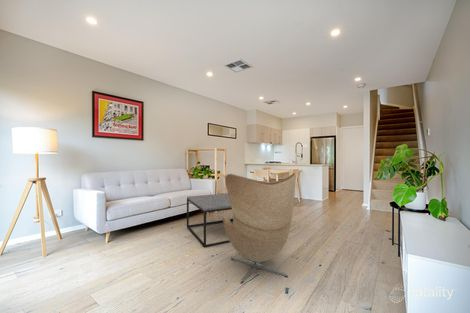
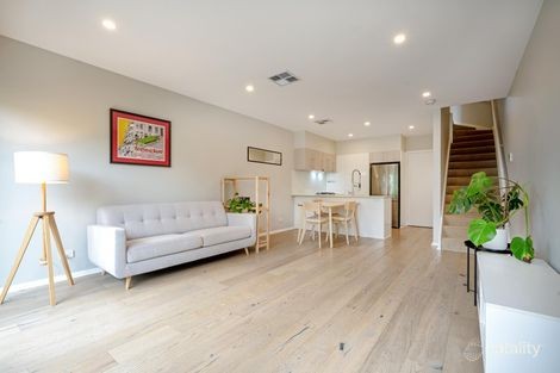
- armchair [222,172,297,284]
- coffee table [186,192,233,249]
